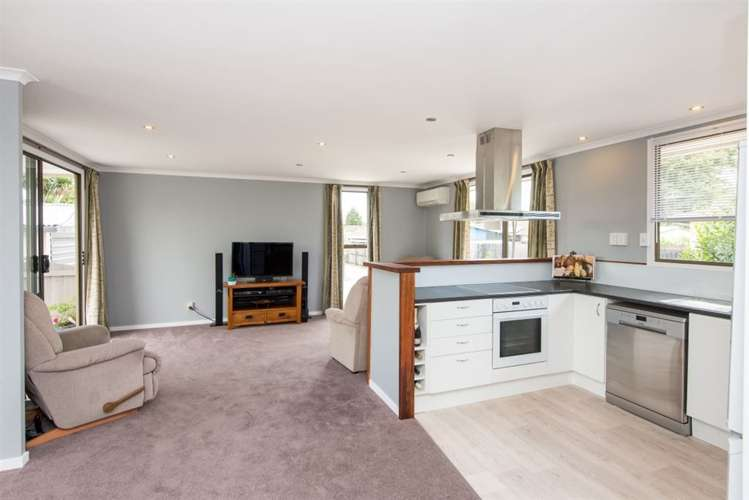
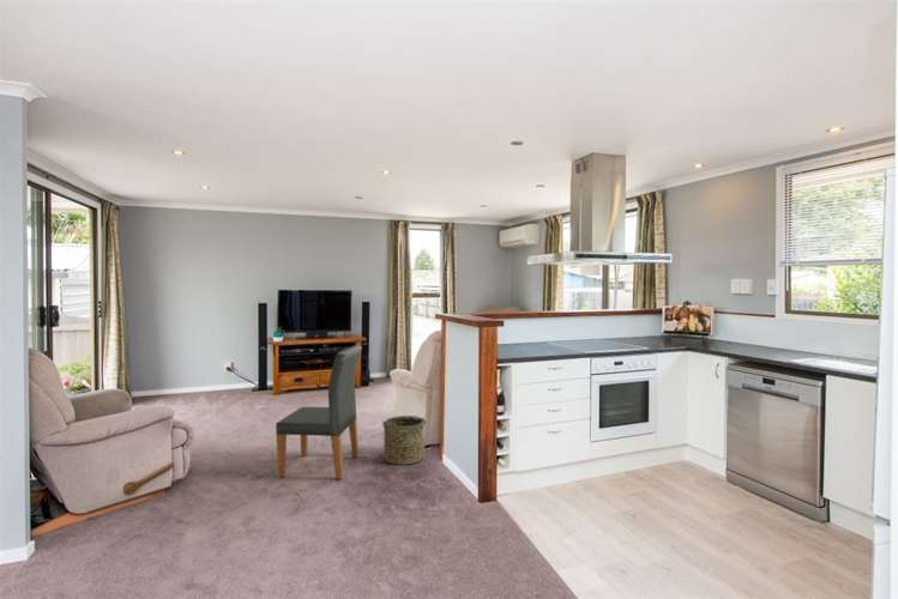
+ bucket [381,415,427,465]
+ dining chair [275,344,363,479]
